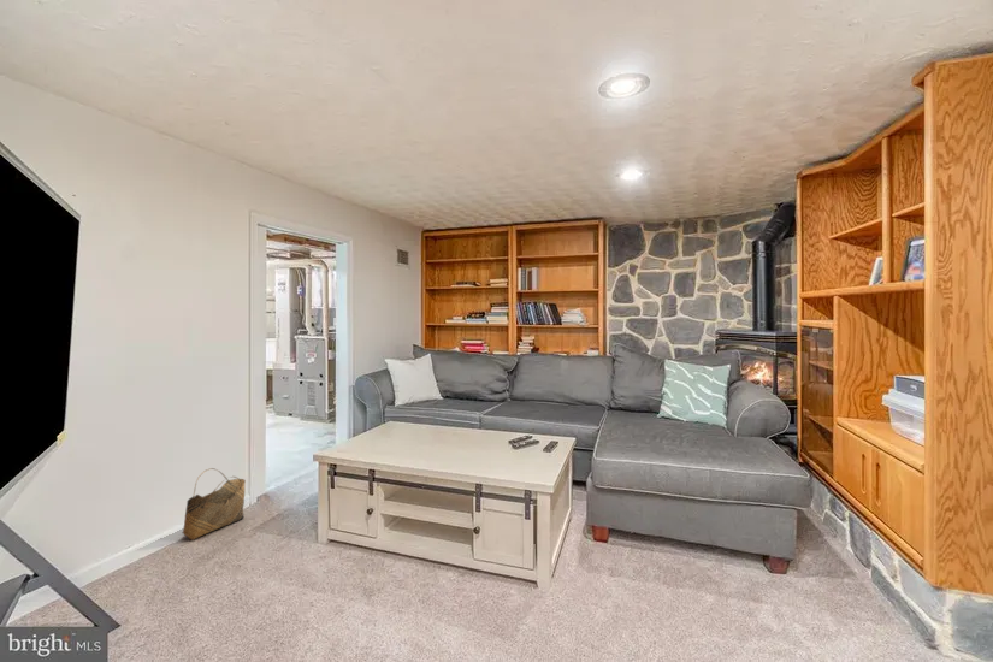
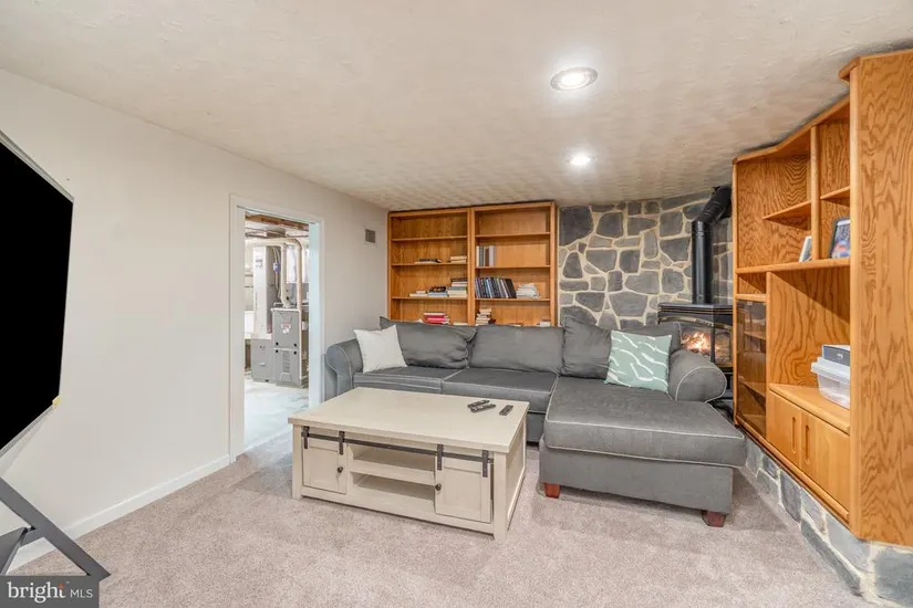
- basket [182,467,247,542]
